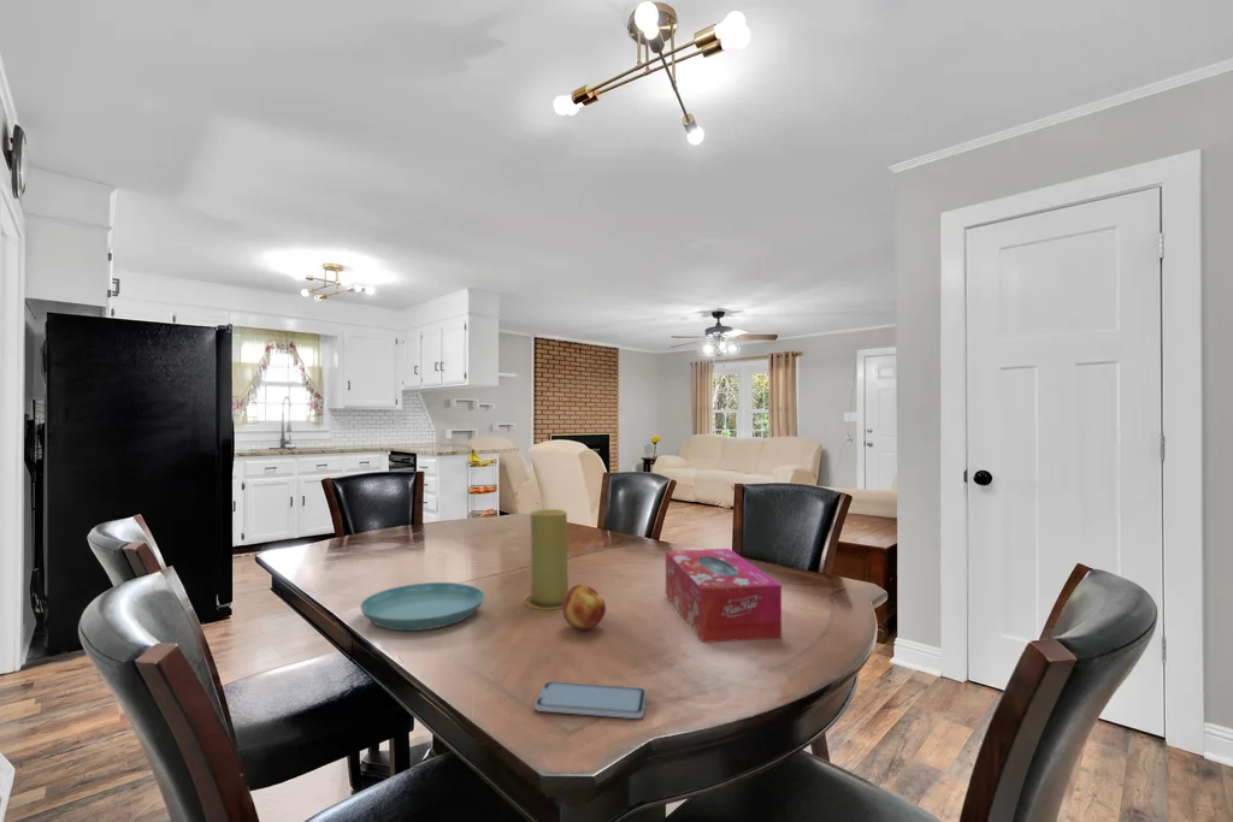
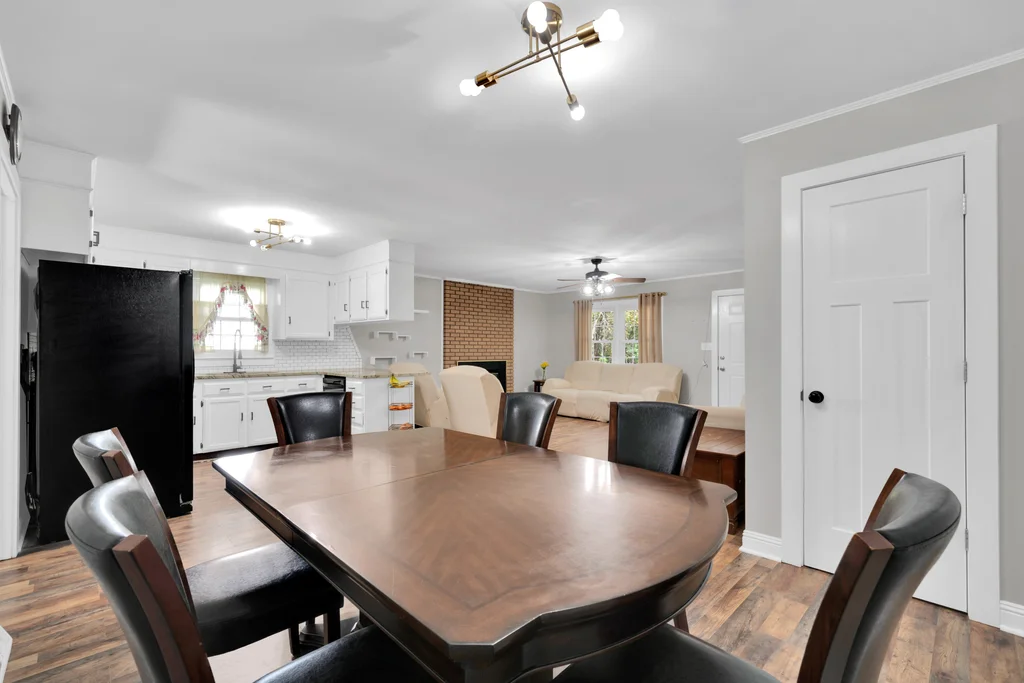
- fruit [561,584,607,631]
- tissue box [665,548,783,644]
- saucer [359,581,486,632]
- smartphone [533,680,648,720]
- candle [524,508,570,610]
